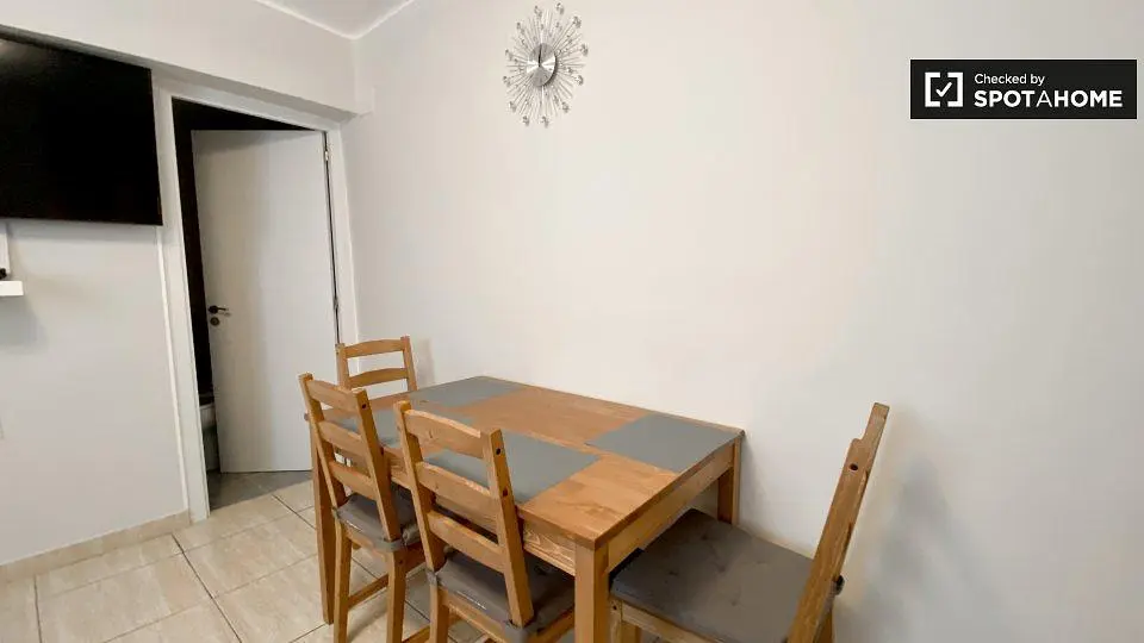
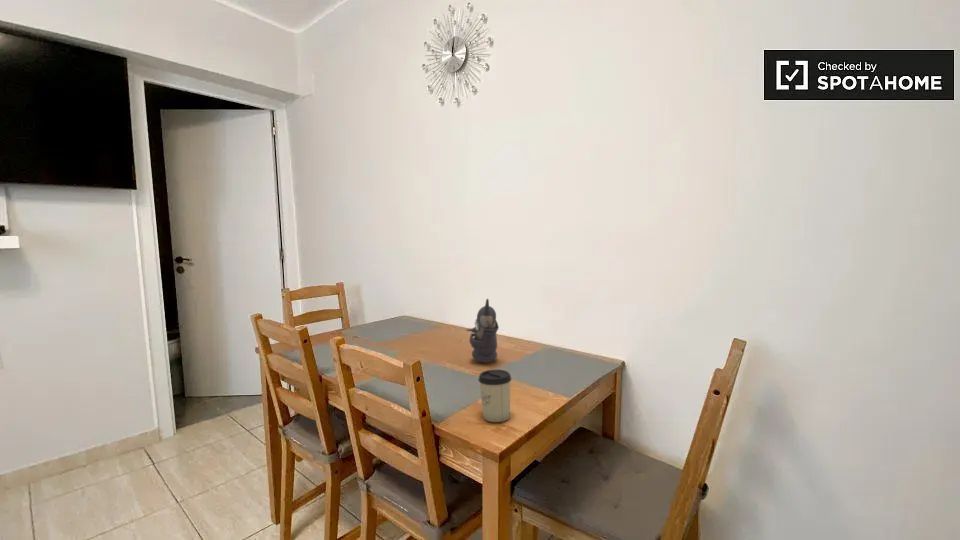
+ teapot [465,298,500,364]
+ cup [477,369,512,423]
